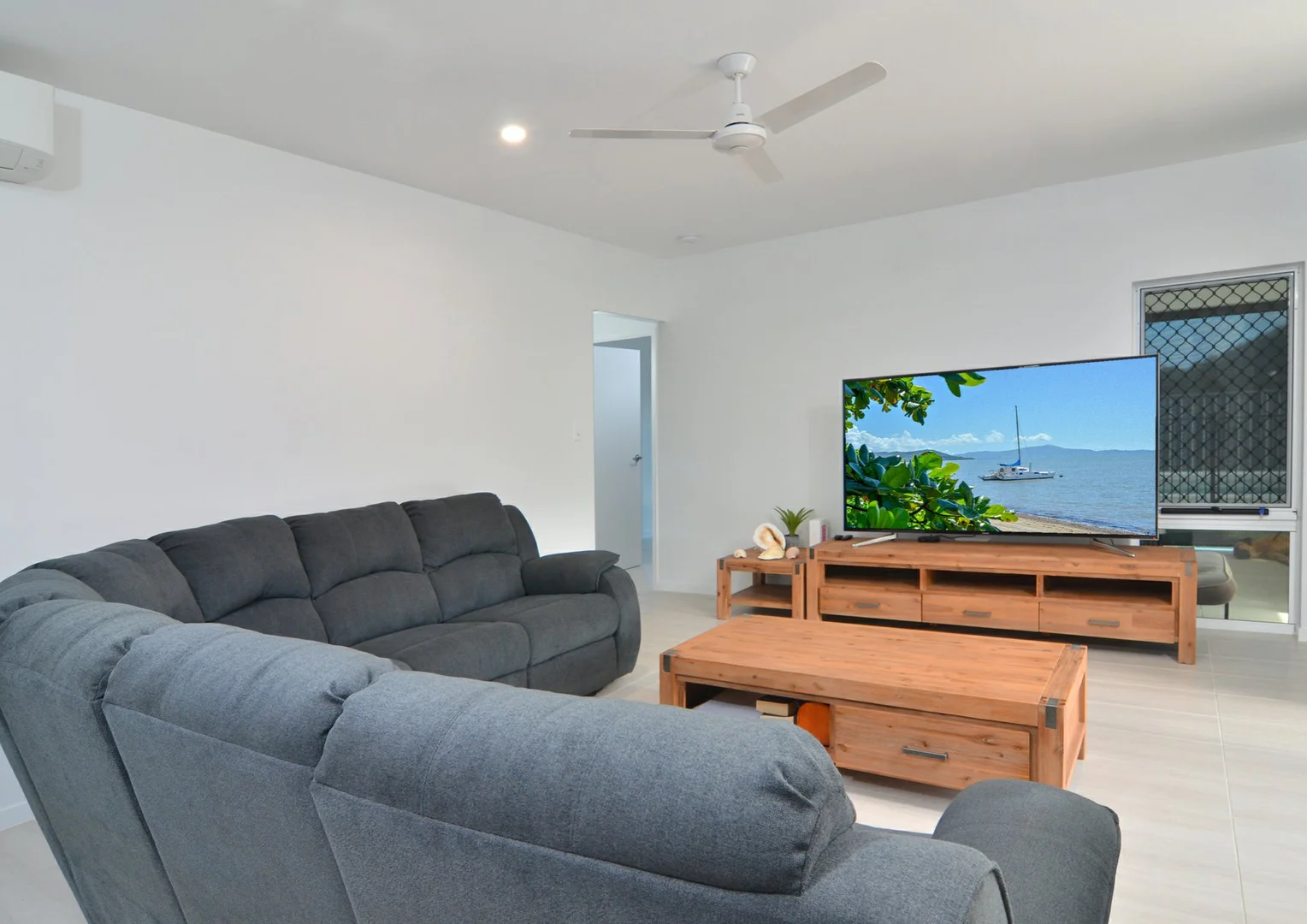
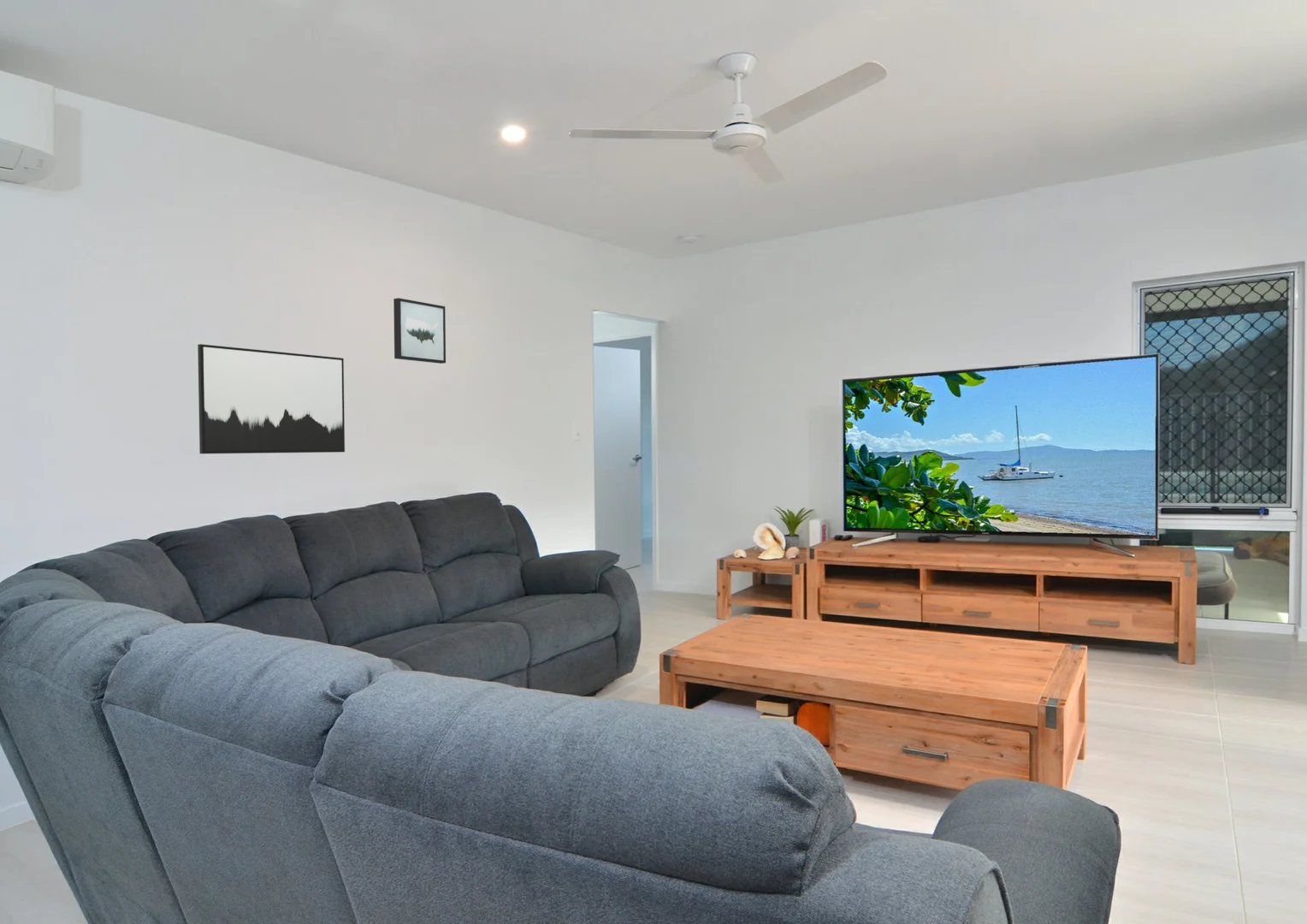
+ wall art [197,343,346,454]
+ wall art [393,297,447,364]
